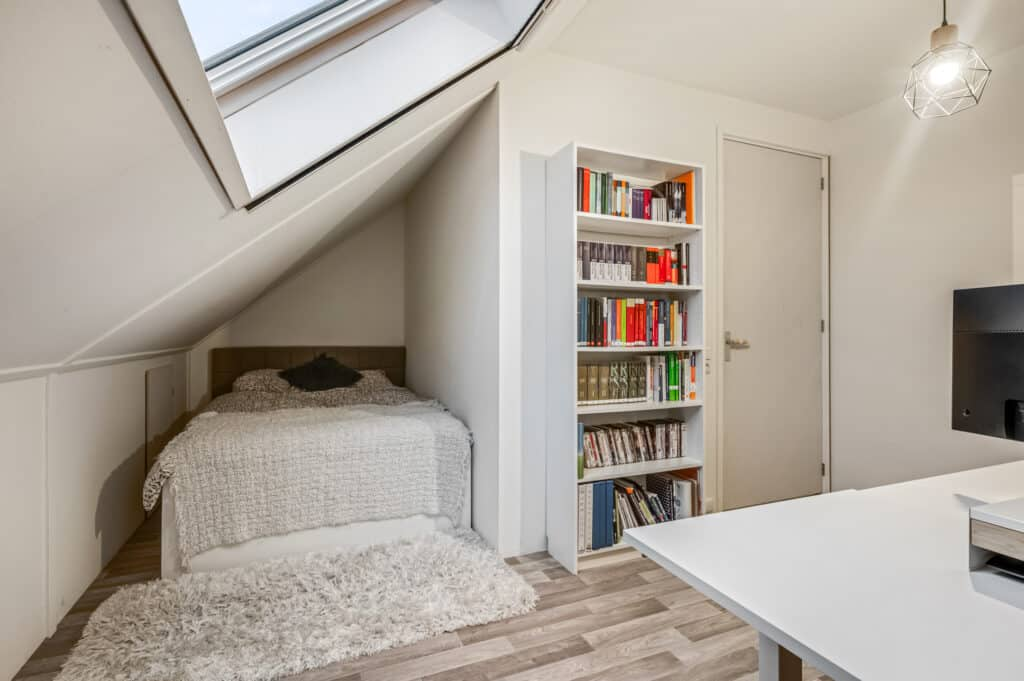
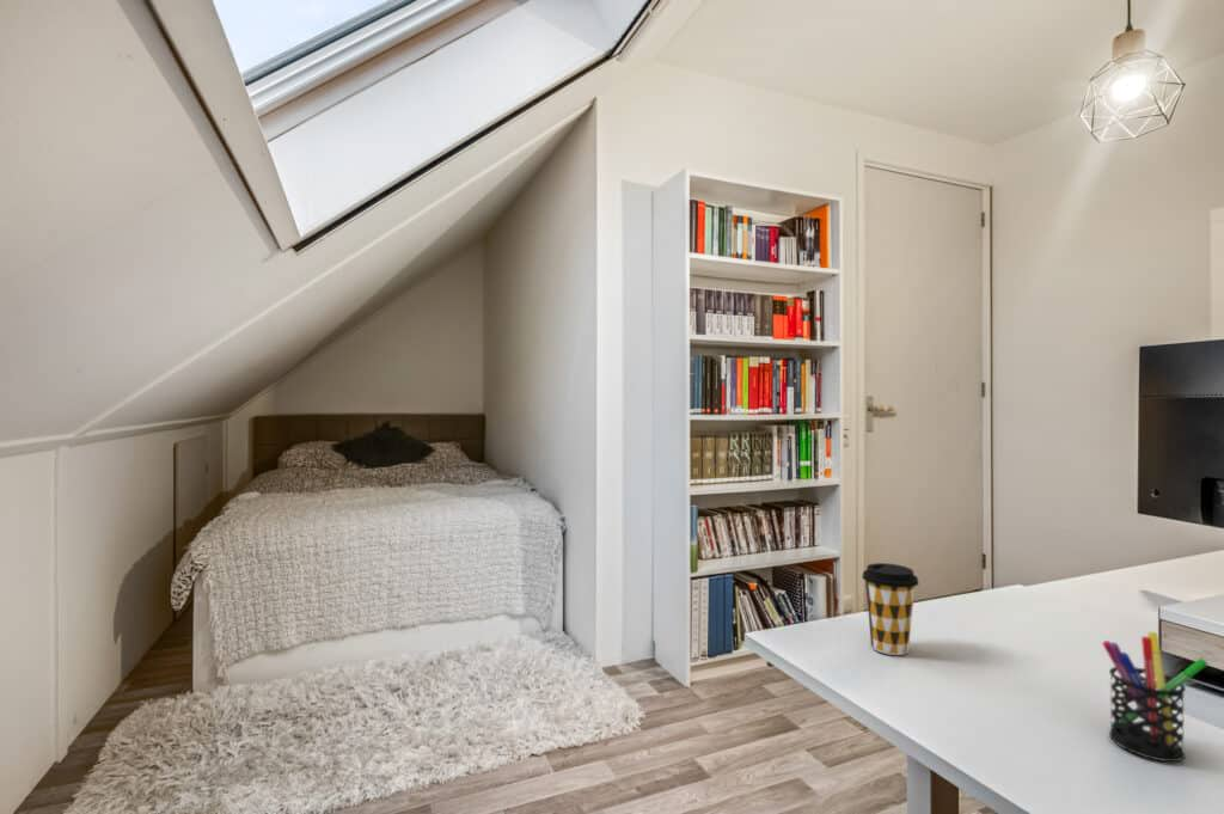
+ coffee cup [861,562,920,656]
+ pen holder [1101,631,1210,763]
